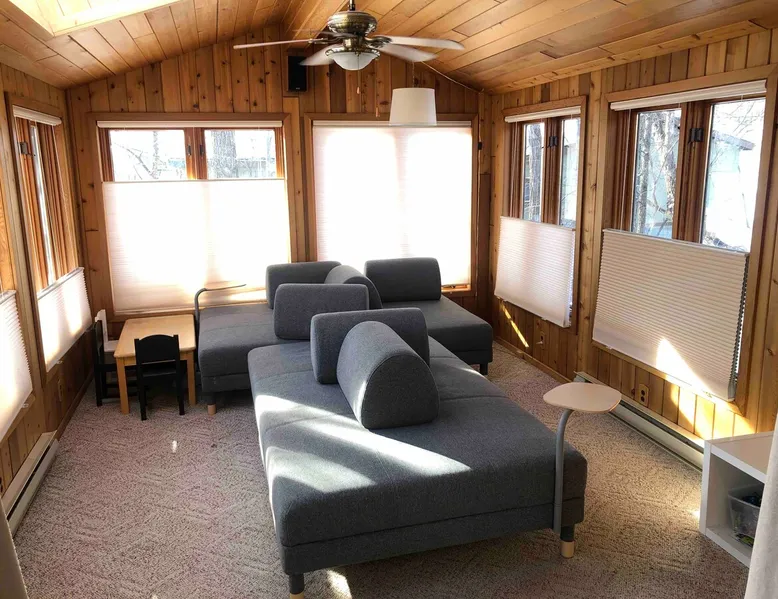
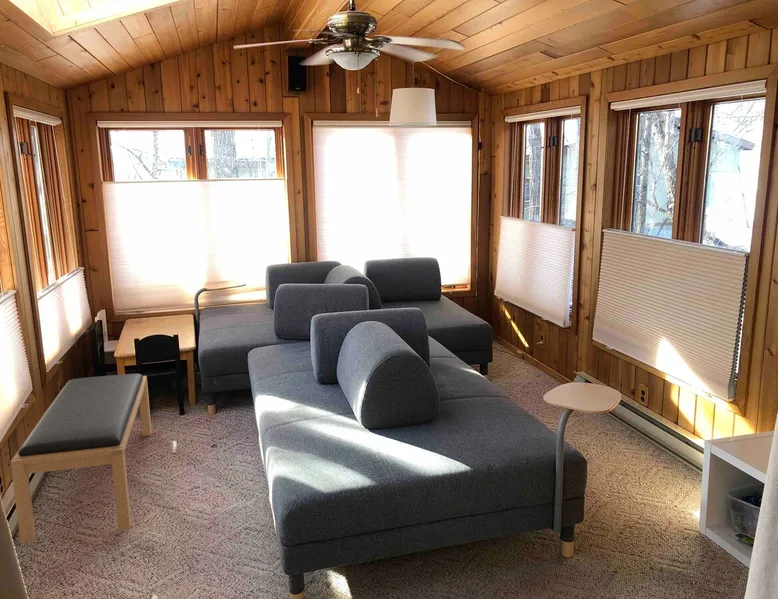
+ bench [10,373,152,545]
